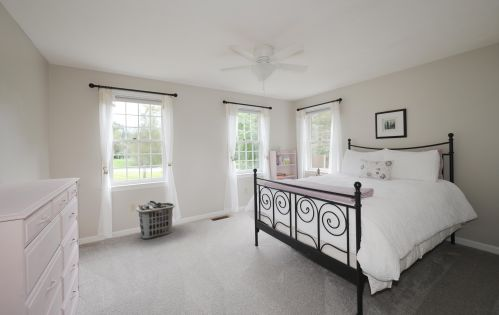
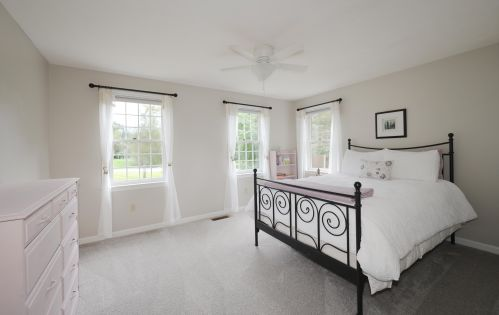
- clothes hamper [135,200,176,240]
